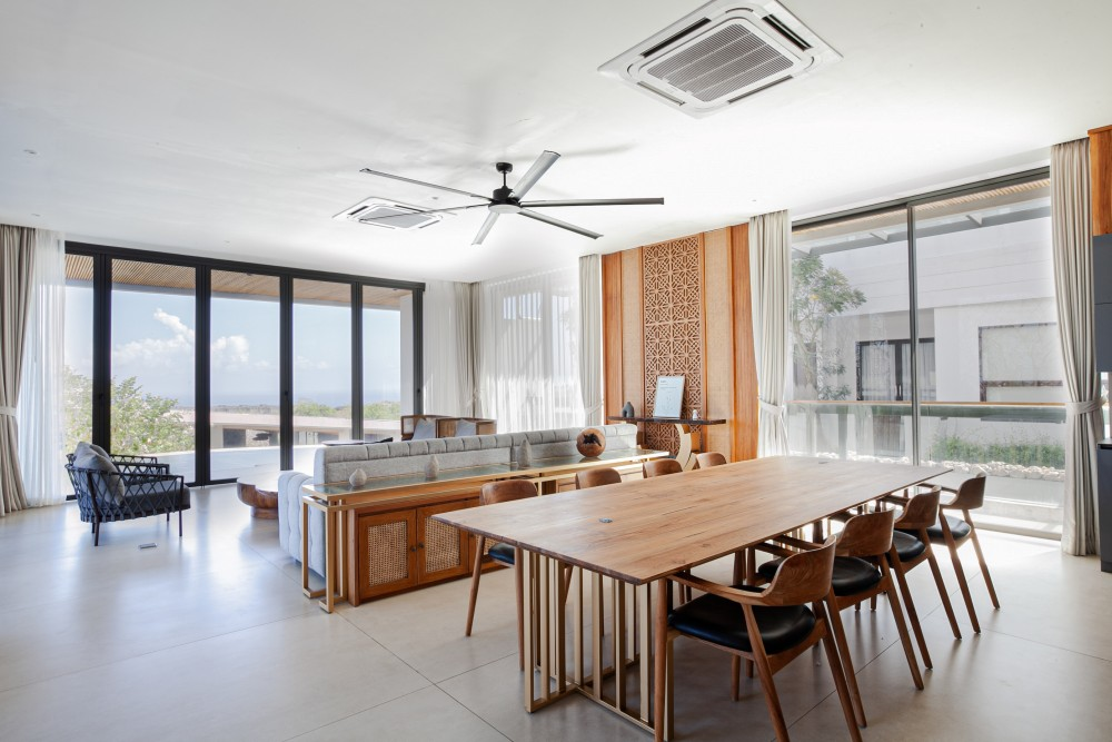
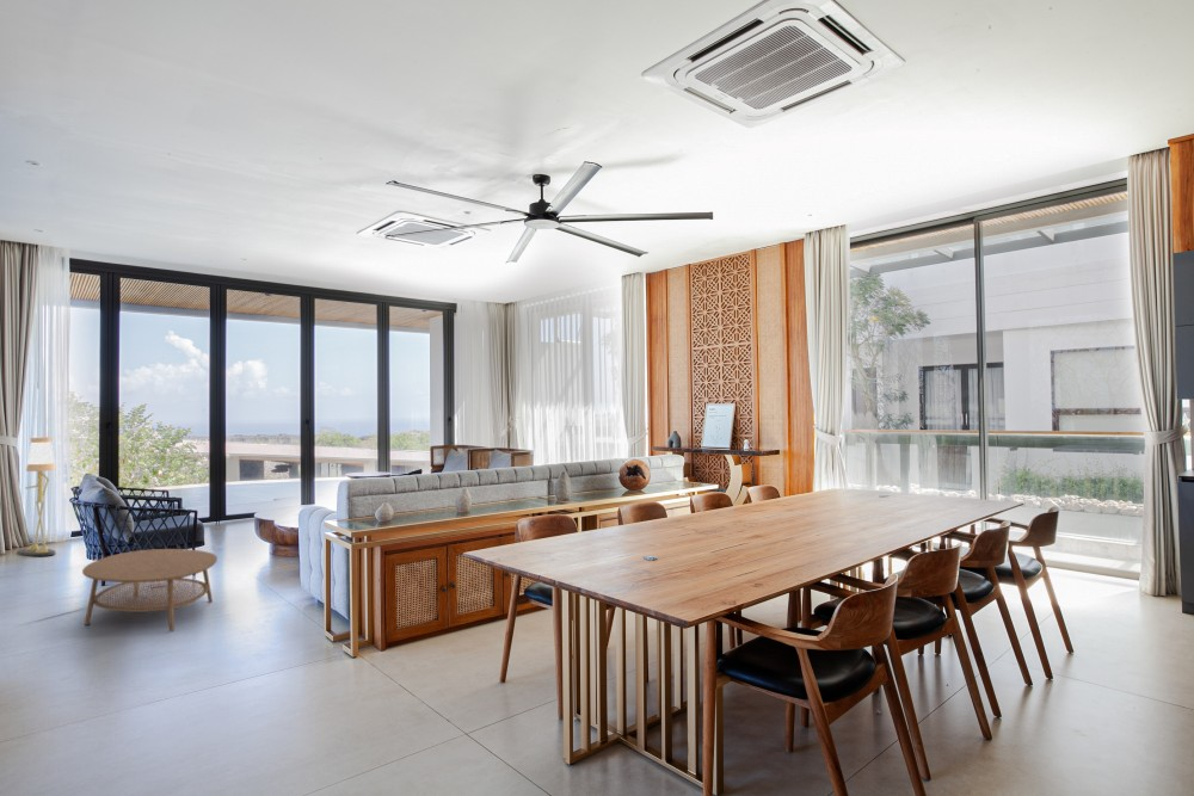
+ coffee table [81,548,219,633]
+ floor lamp [16,436,57,557]
